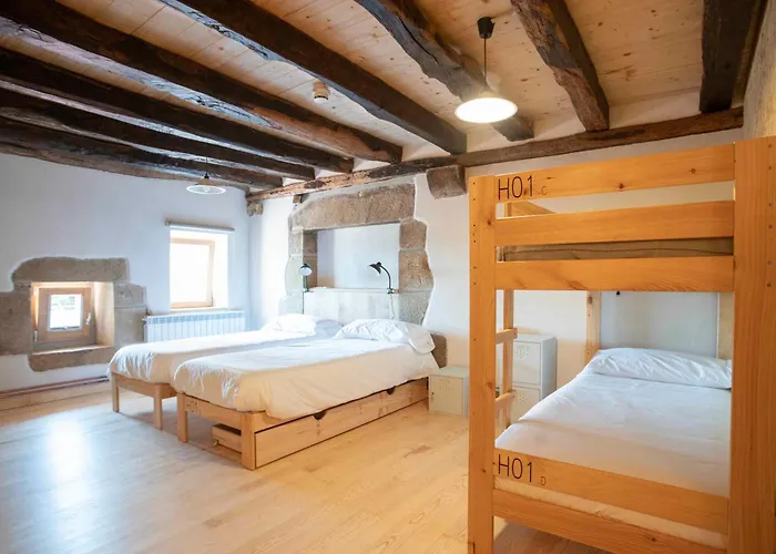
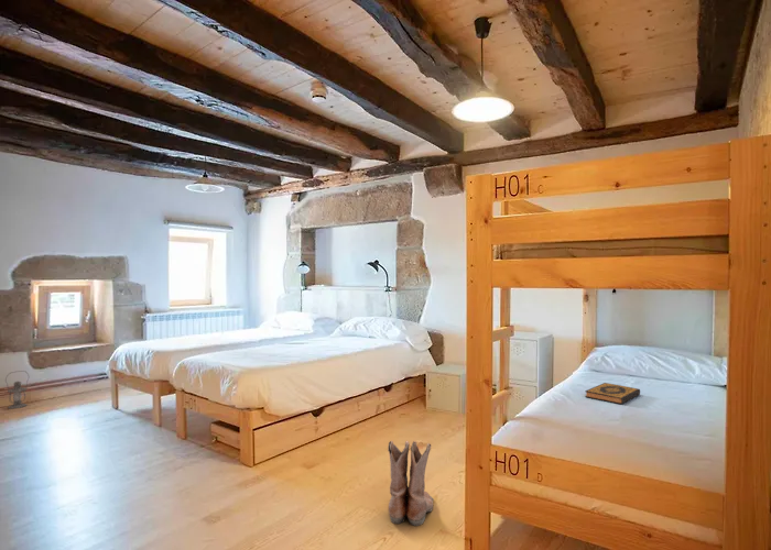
+ lantern [4,370,30,409]
+ boots [387,440,435,527]
+ hardback book [584,382,641,405]
